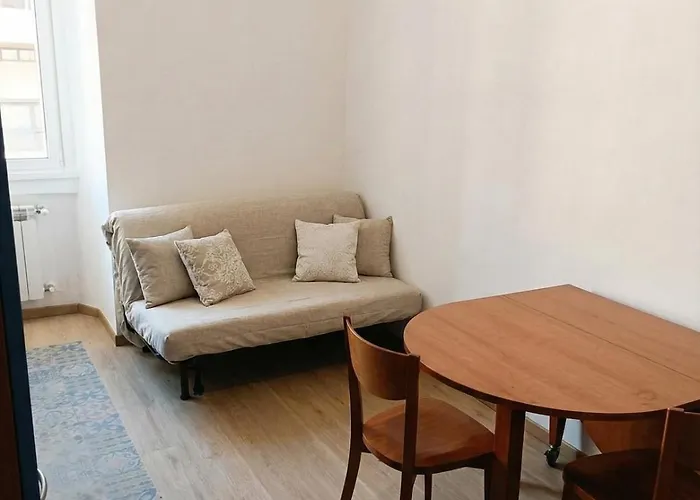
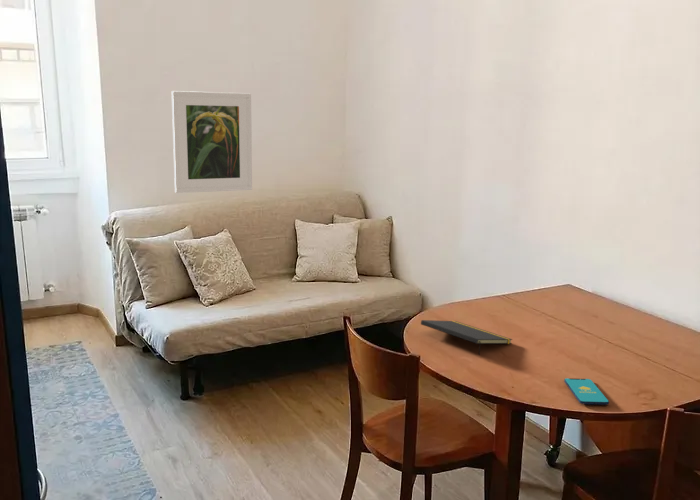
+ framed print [171,90,253,194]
+ smartphone [563,377,610,406]
+ notepad [420,319,513,356]
